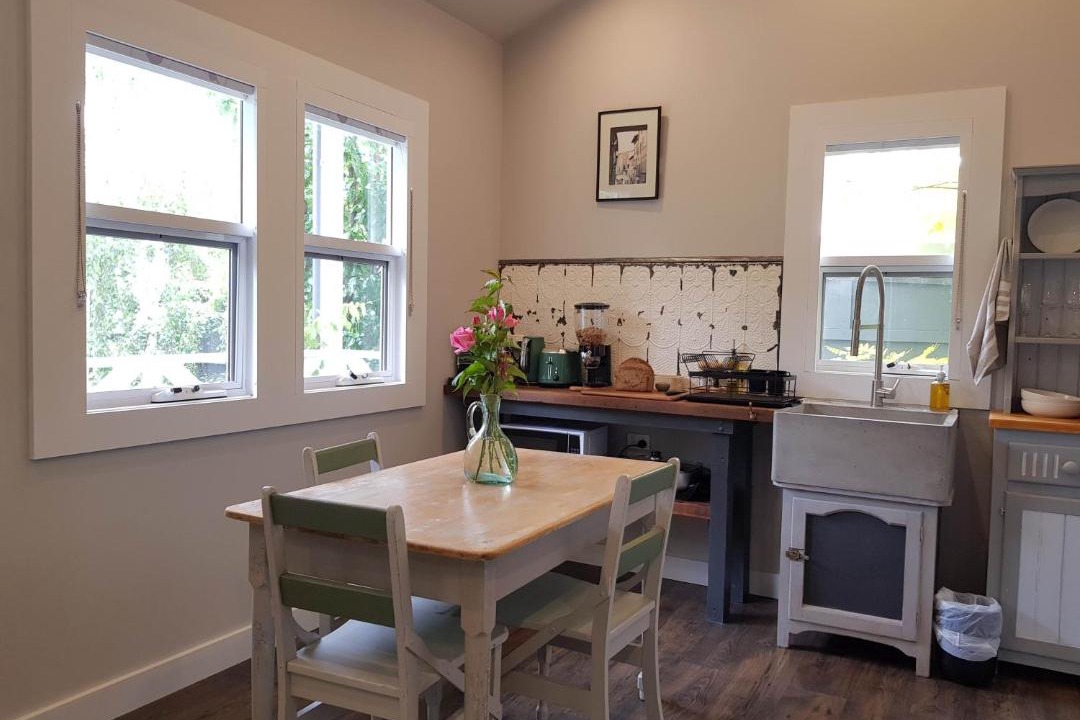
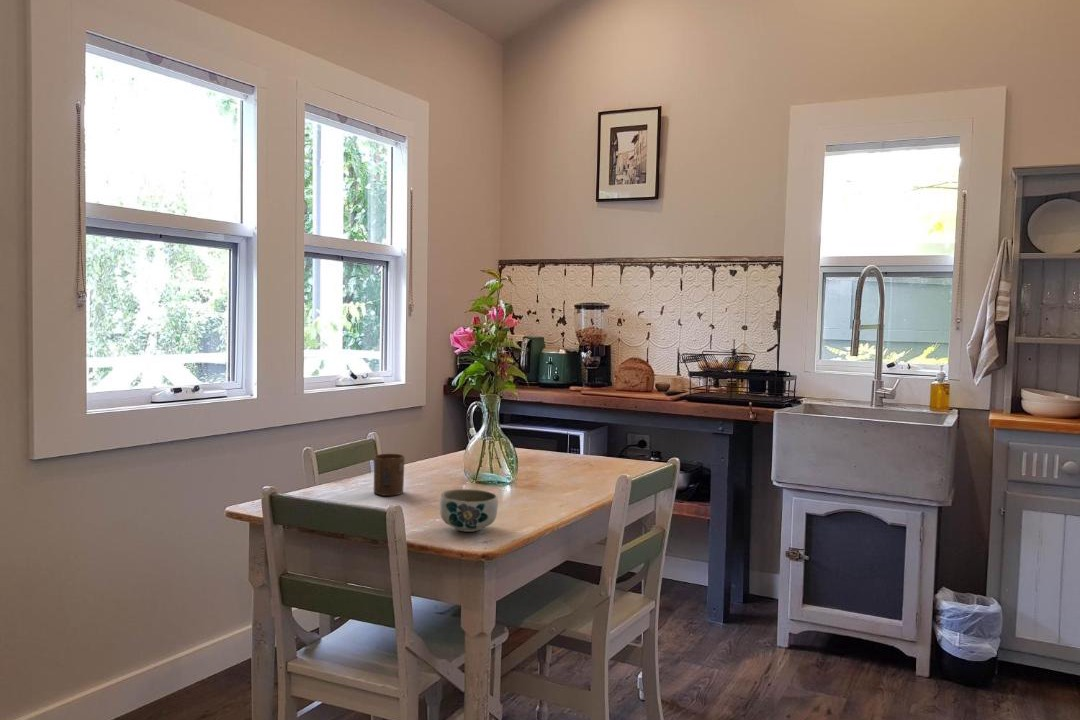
+ bowl [439,488,499,533]
+ cup [373,453,406,497]
